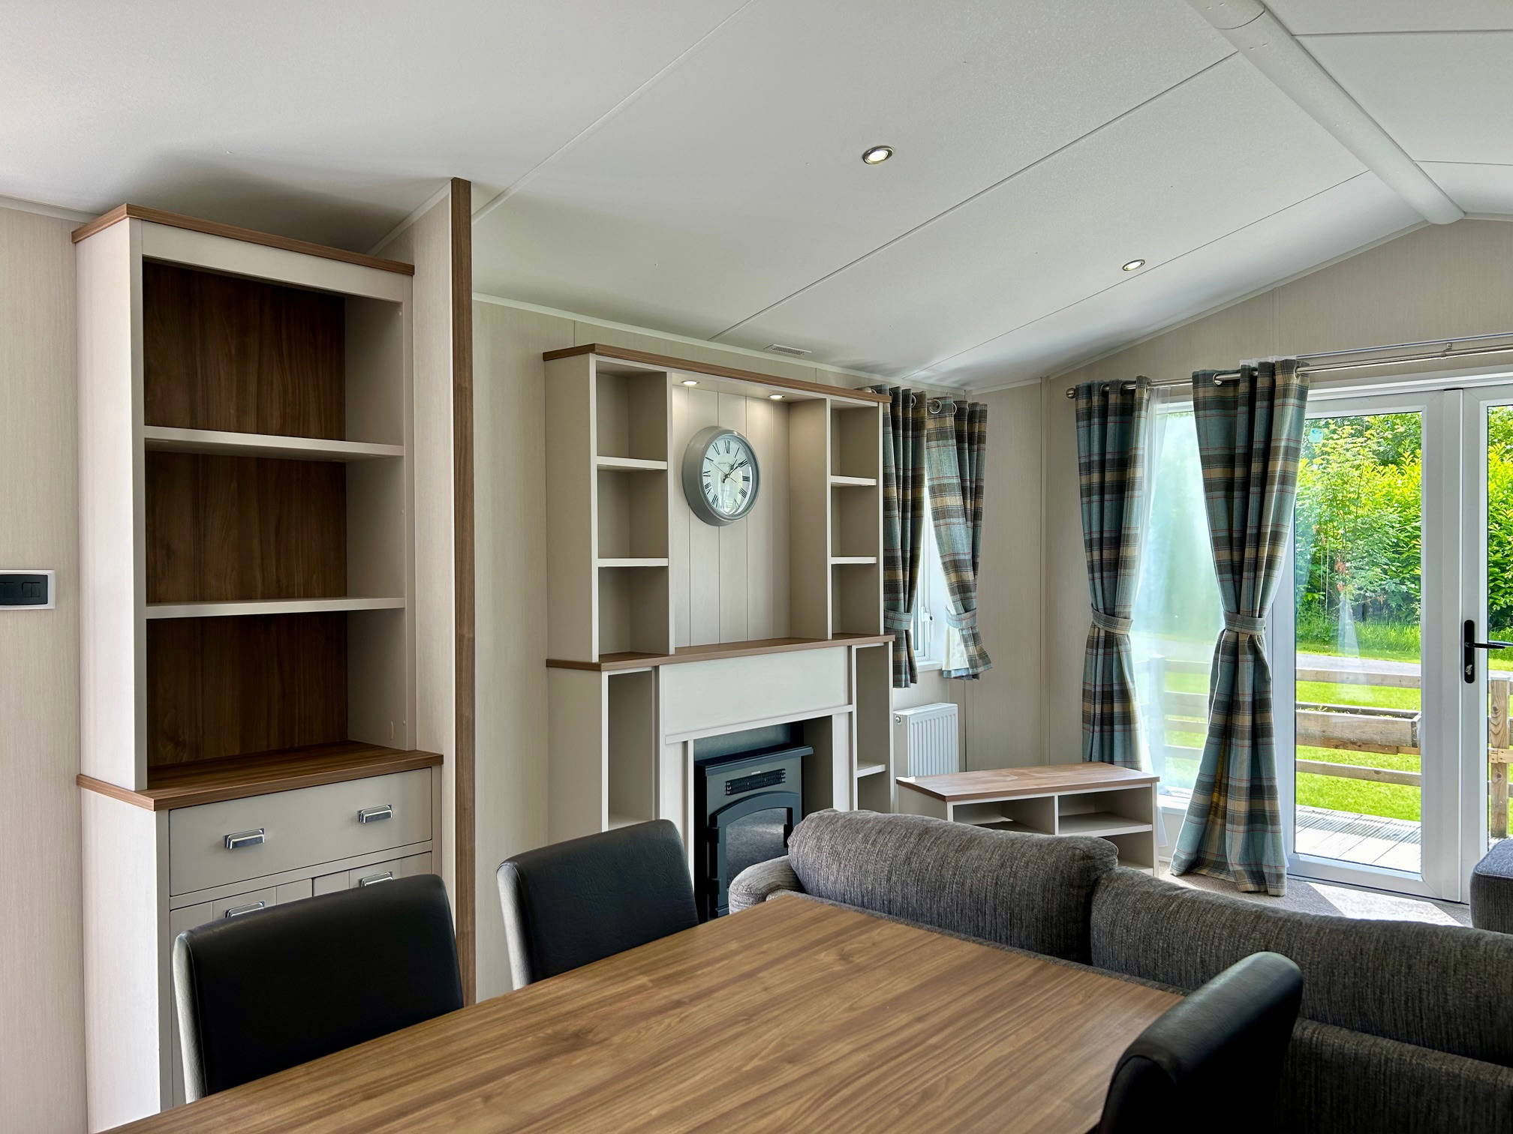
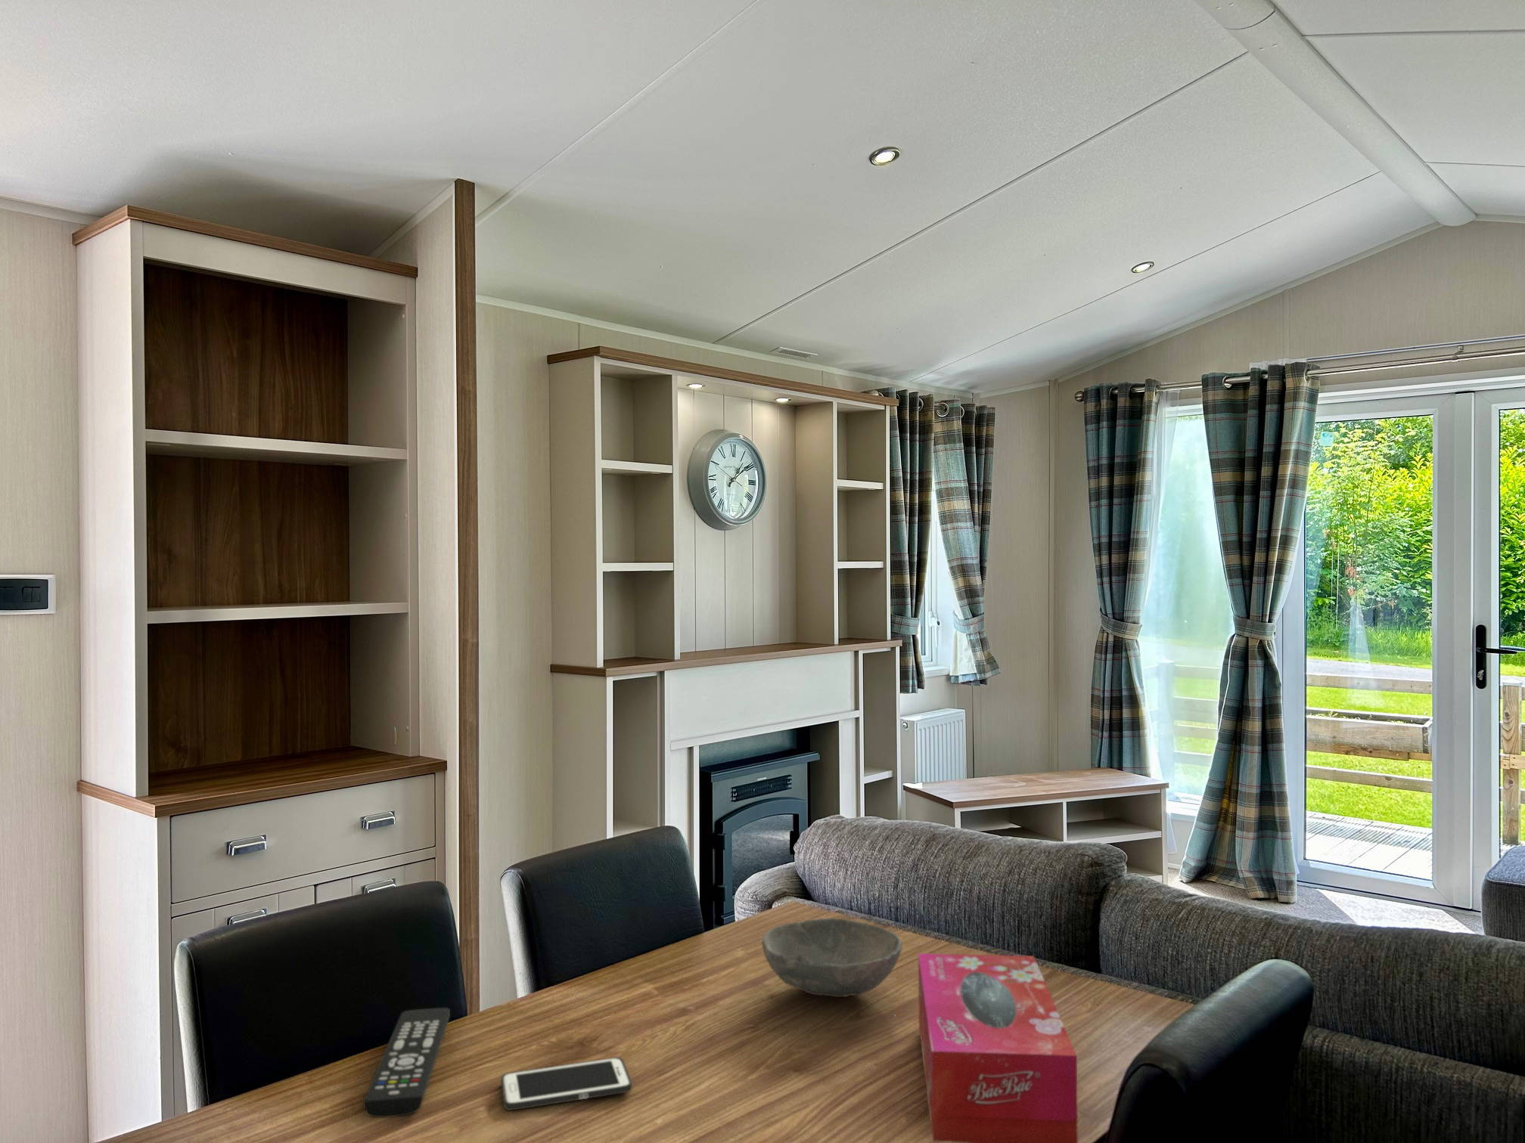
+ tissue box [917,952,1078,1143]
+ bowl [761,917,903,998]
+ remote control [363,1007,450,1118]
+ cell phone [500,1057,633,1112]
